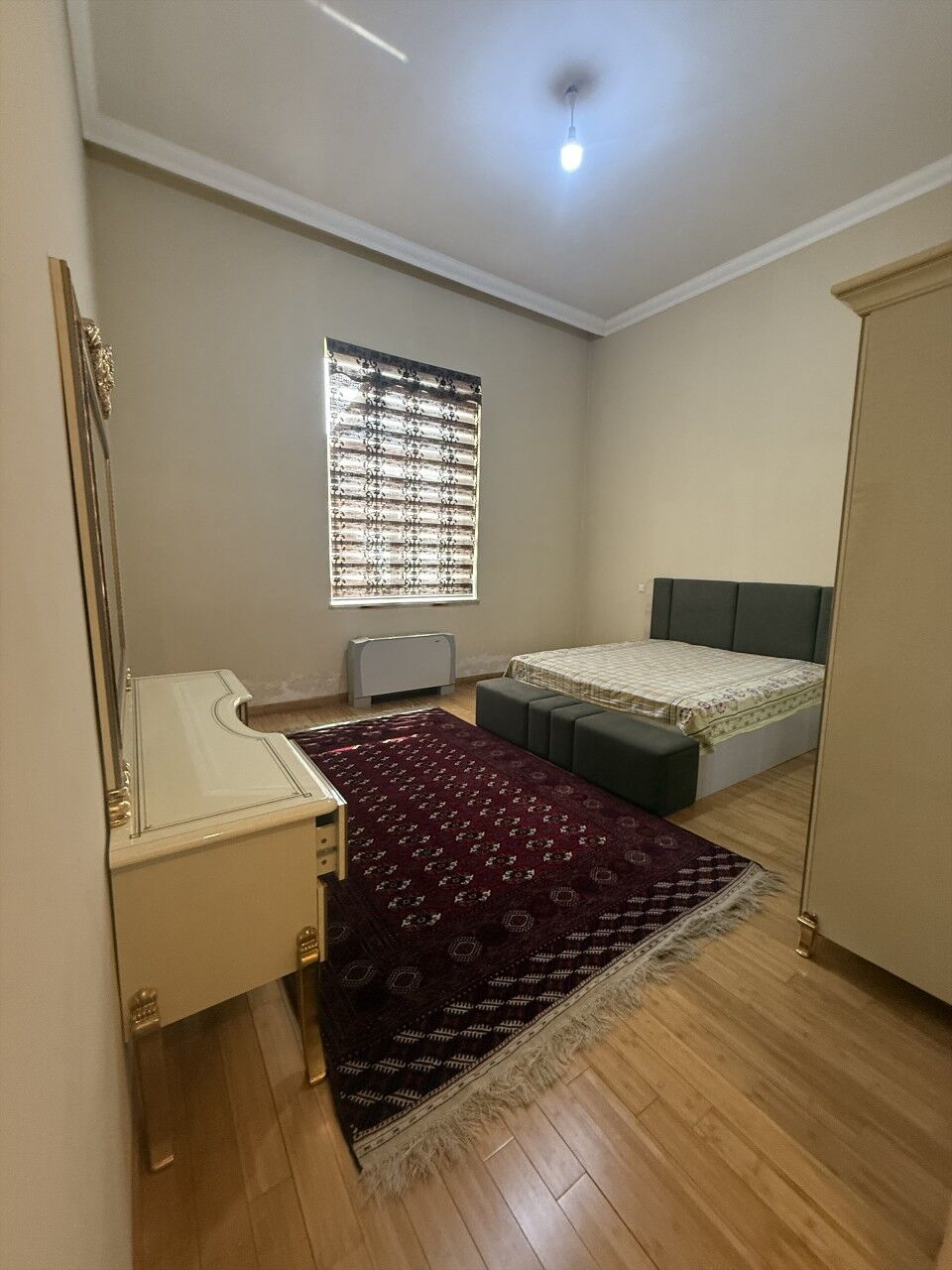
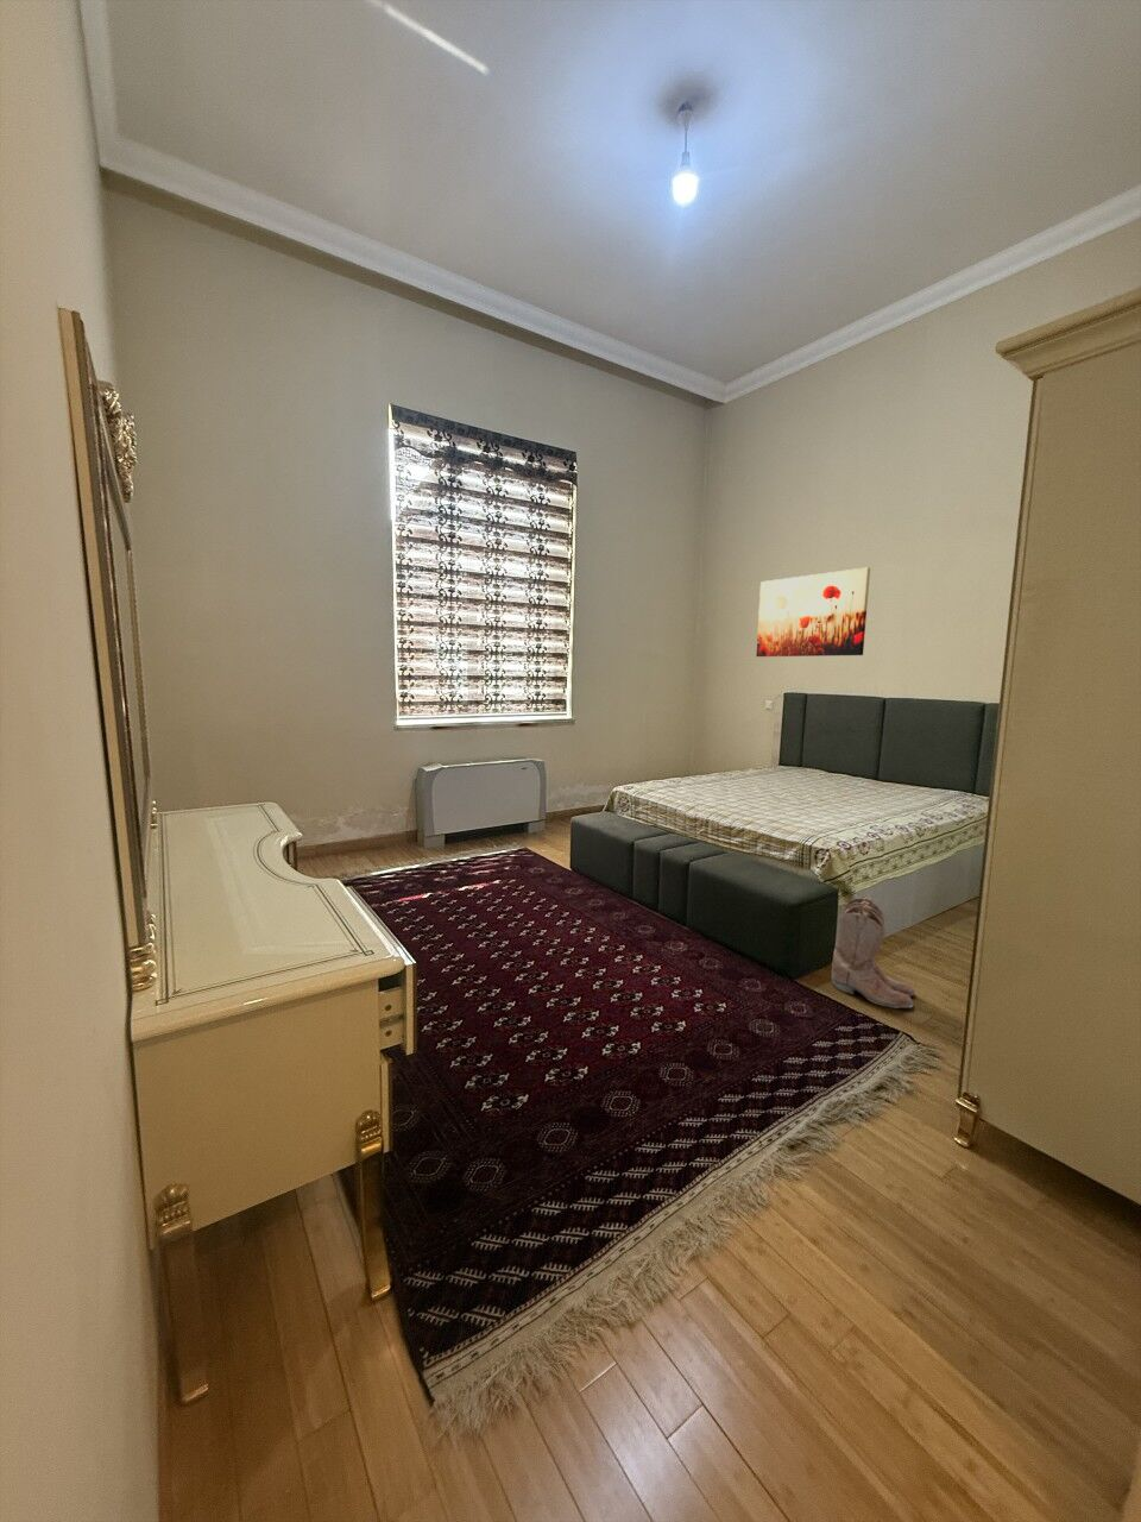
+ boots [831,895,917,1009]
+ wall art [756,566,871,658]
